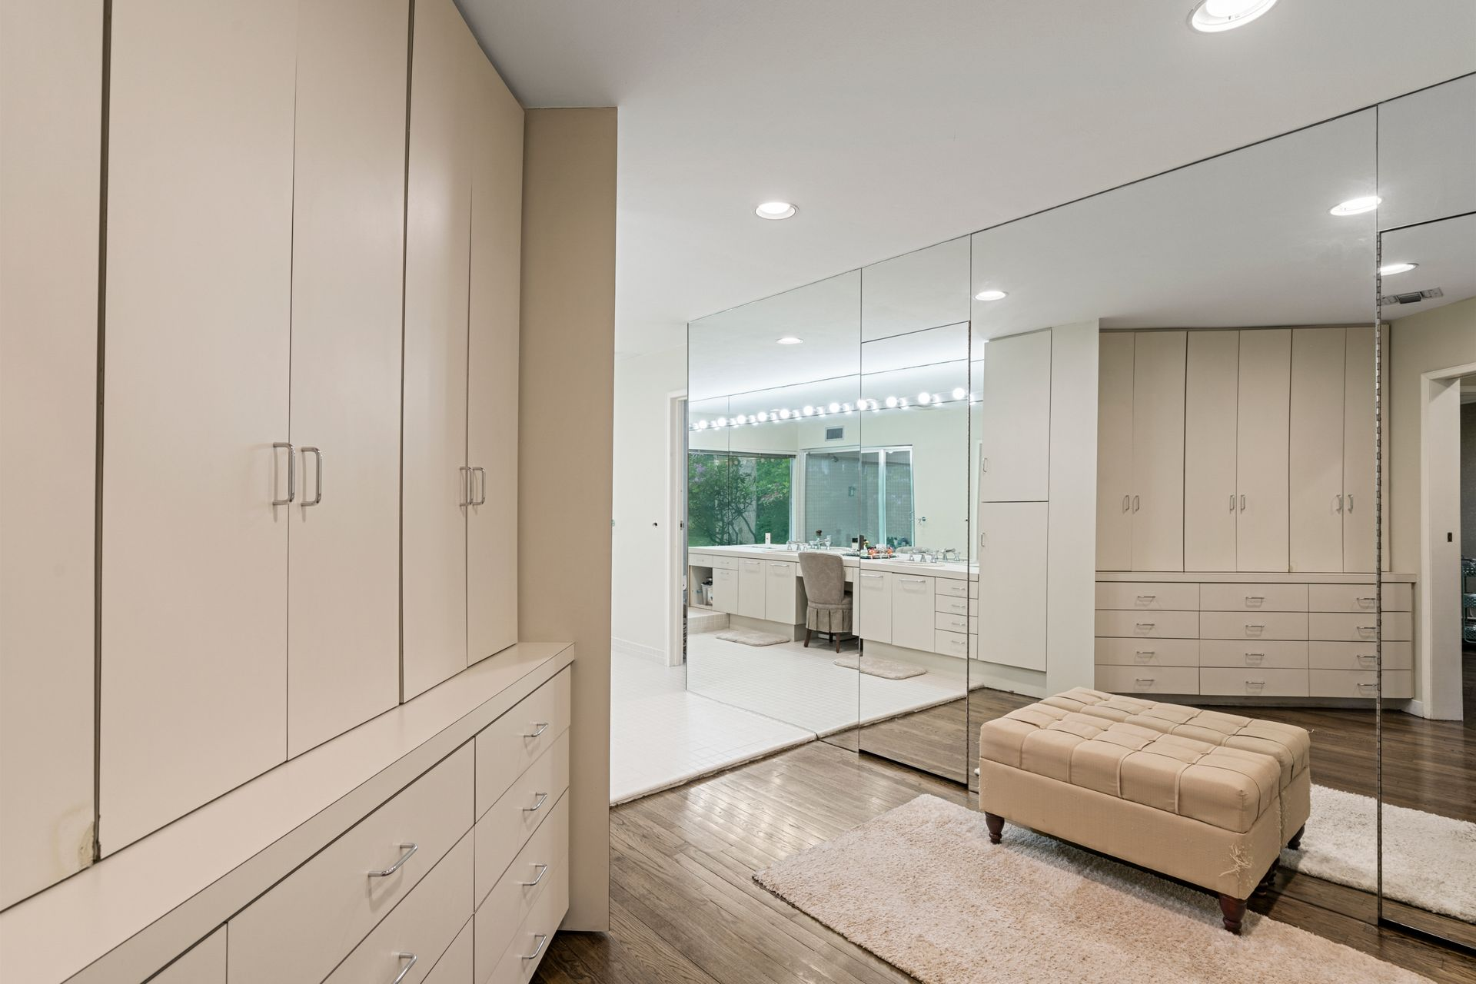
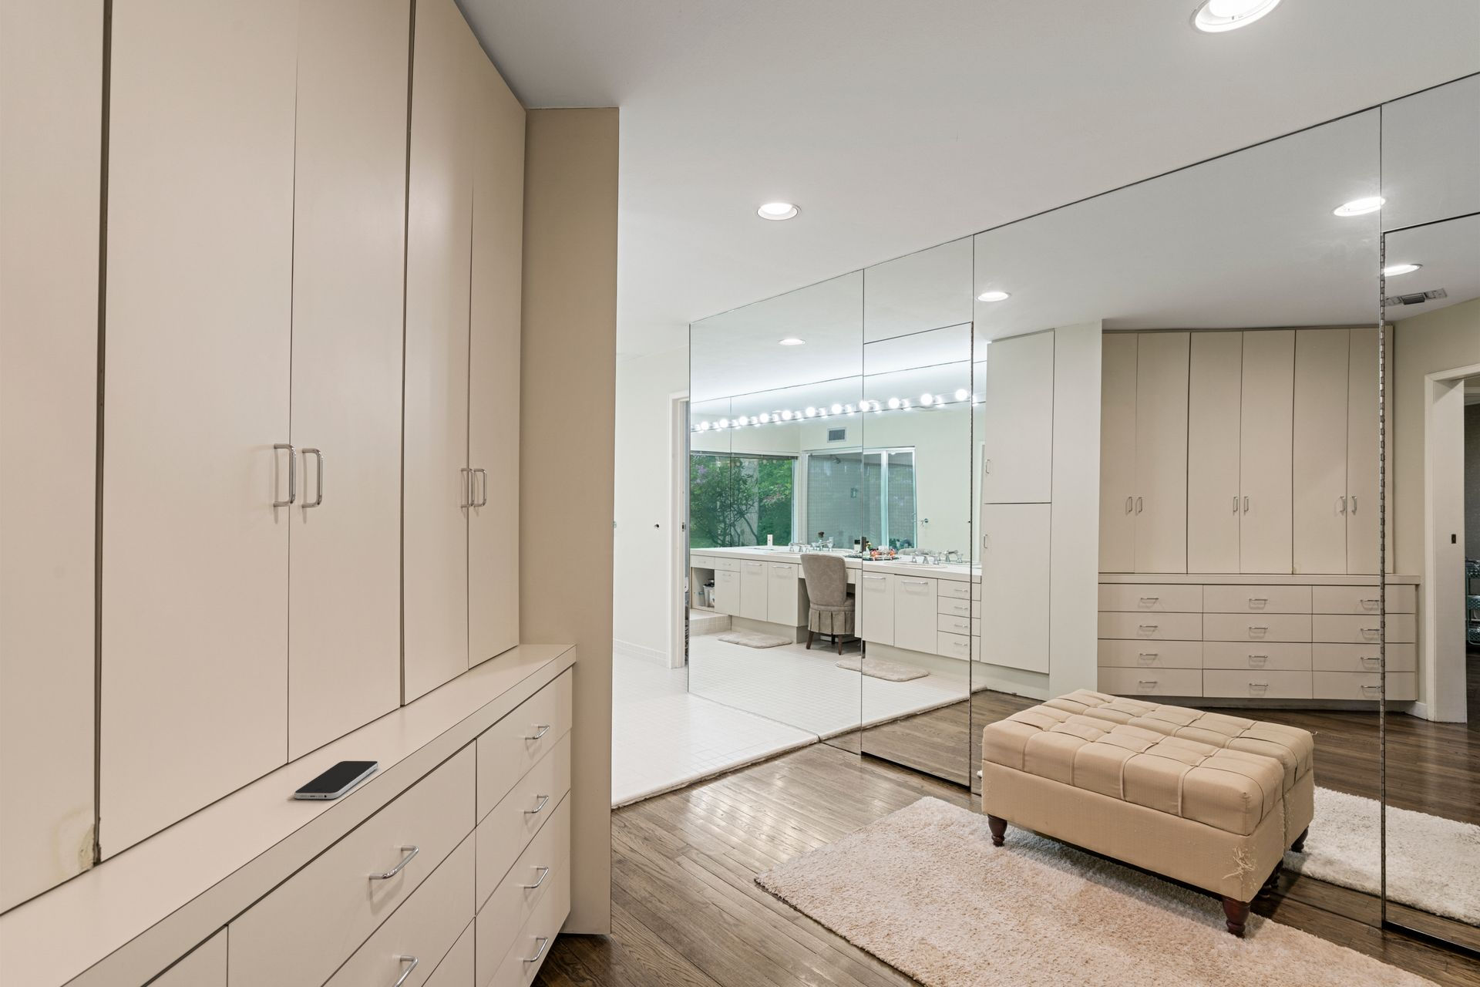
+ smartphone [294,760,379,800]
